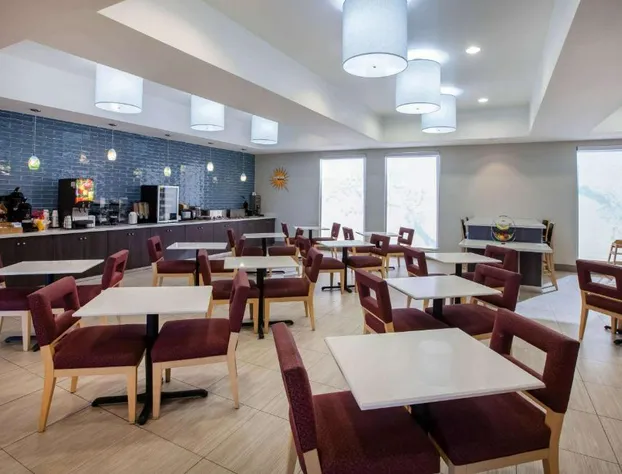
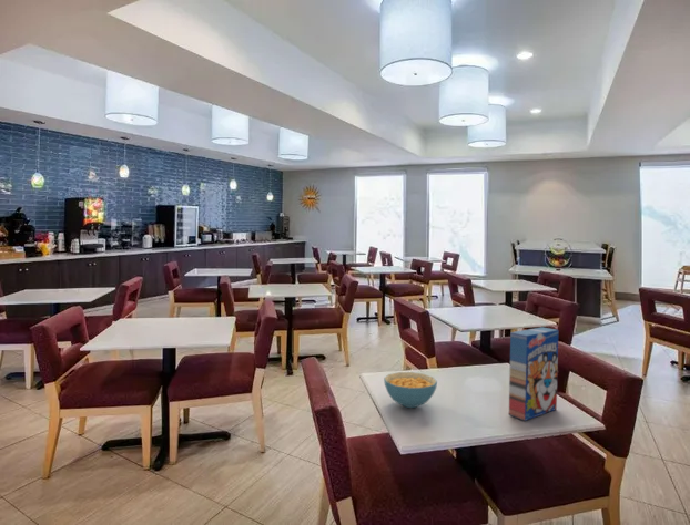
+ cereal bowl [383,371,438,409]
+ cereal box [508,327,559,422]
